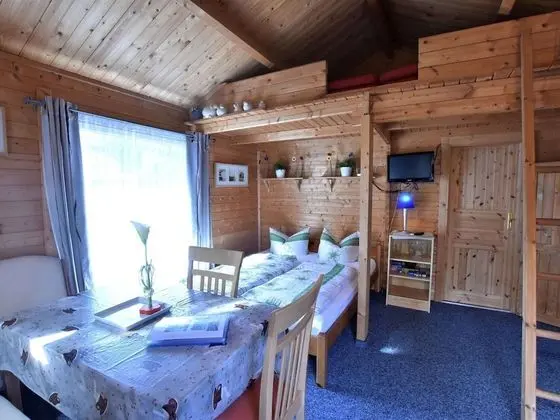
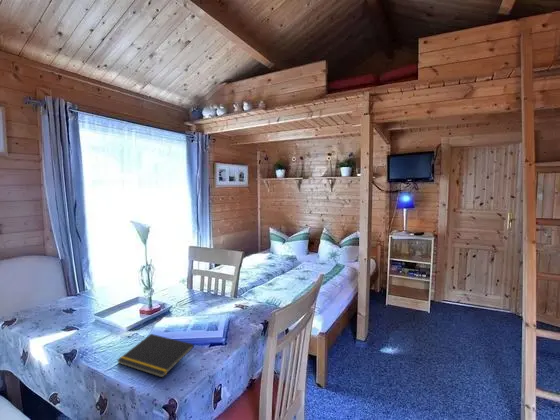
+ notepad [116,333,195,379]
